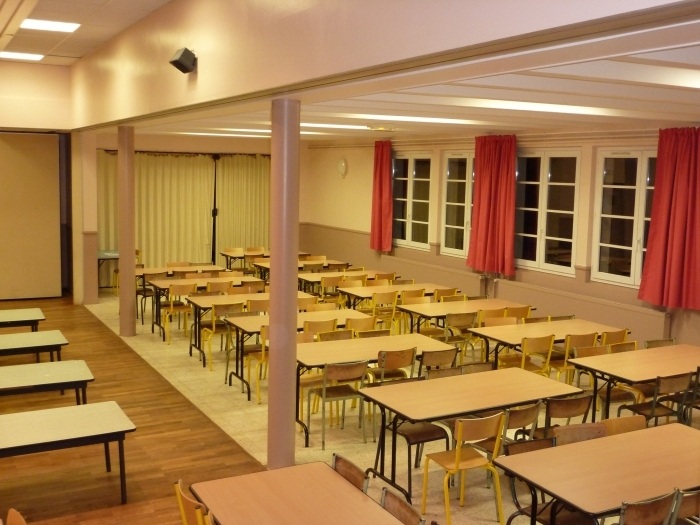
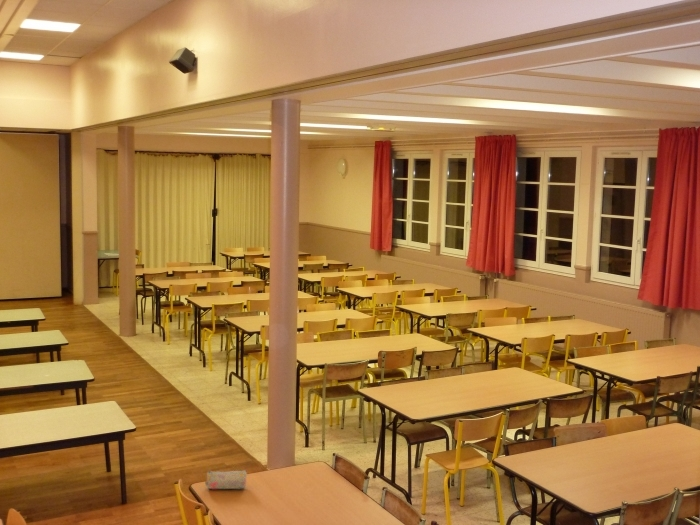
+ pencil case [204,470,248,490]
